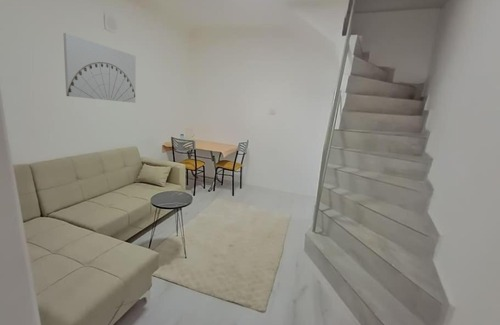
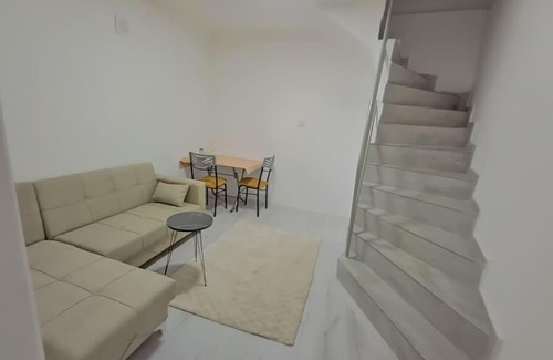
- wall art [62,32,137,104]
